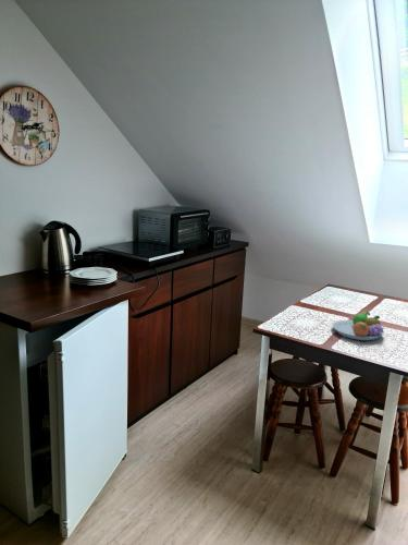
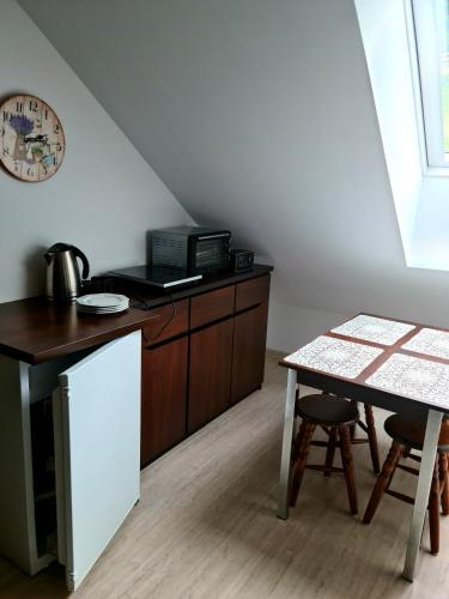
- fruit bowl [331,311,385,341]
